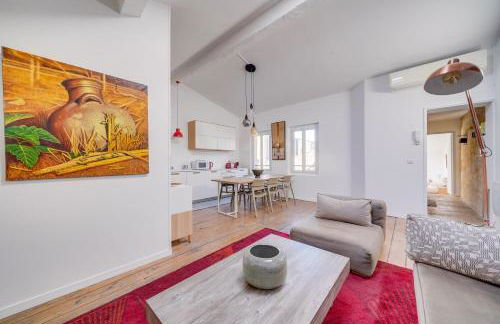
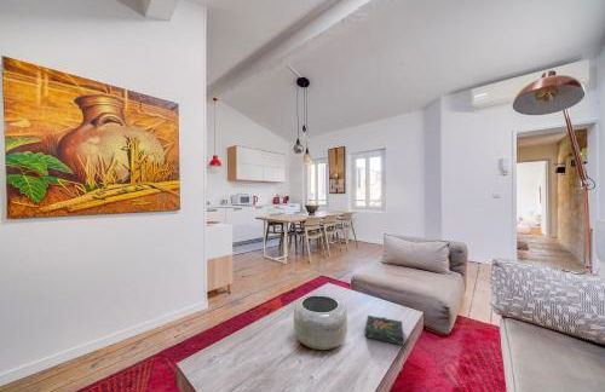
+ book [364,315,404,346]
